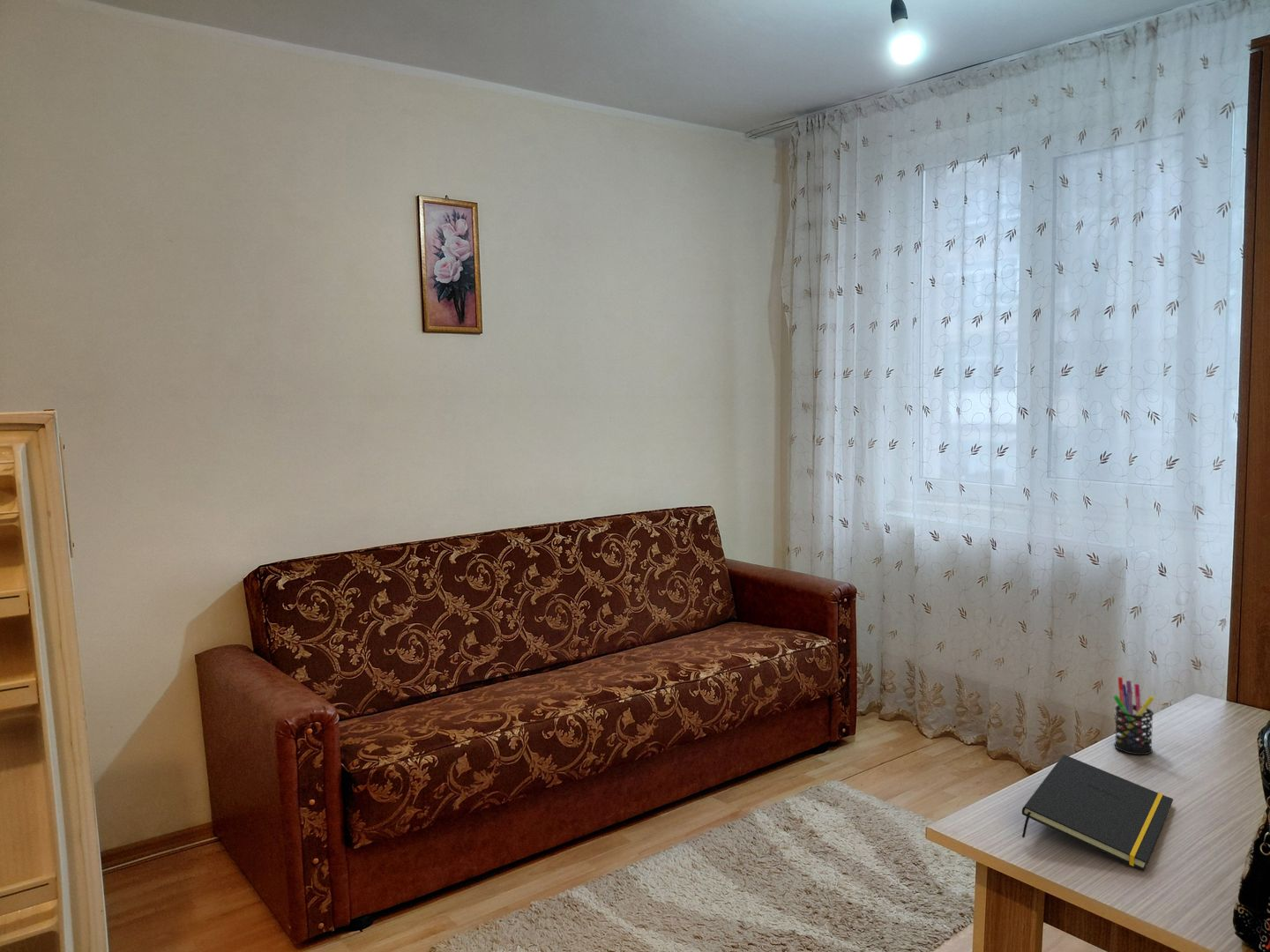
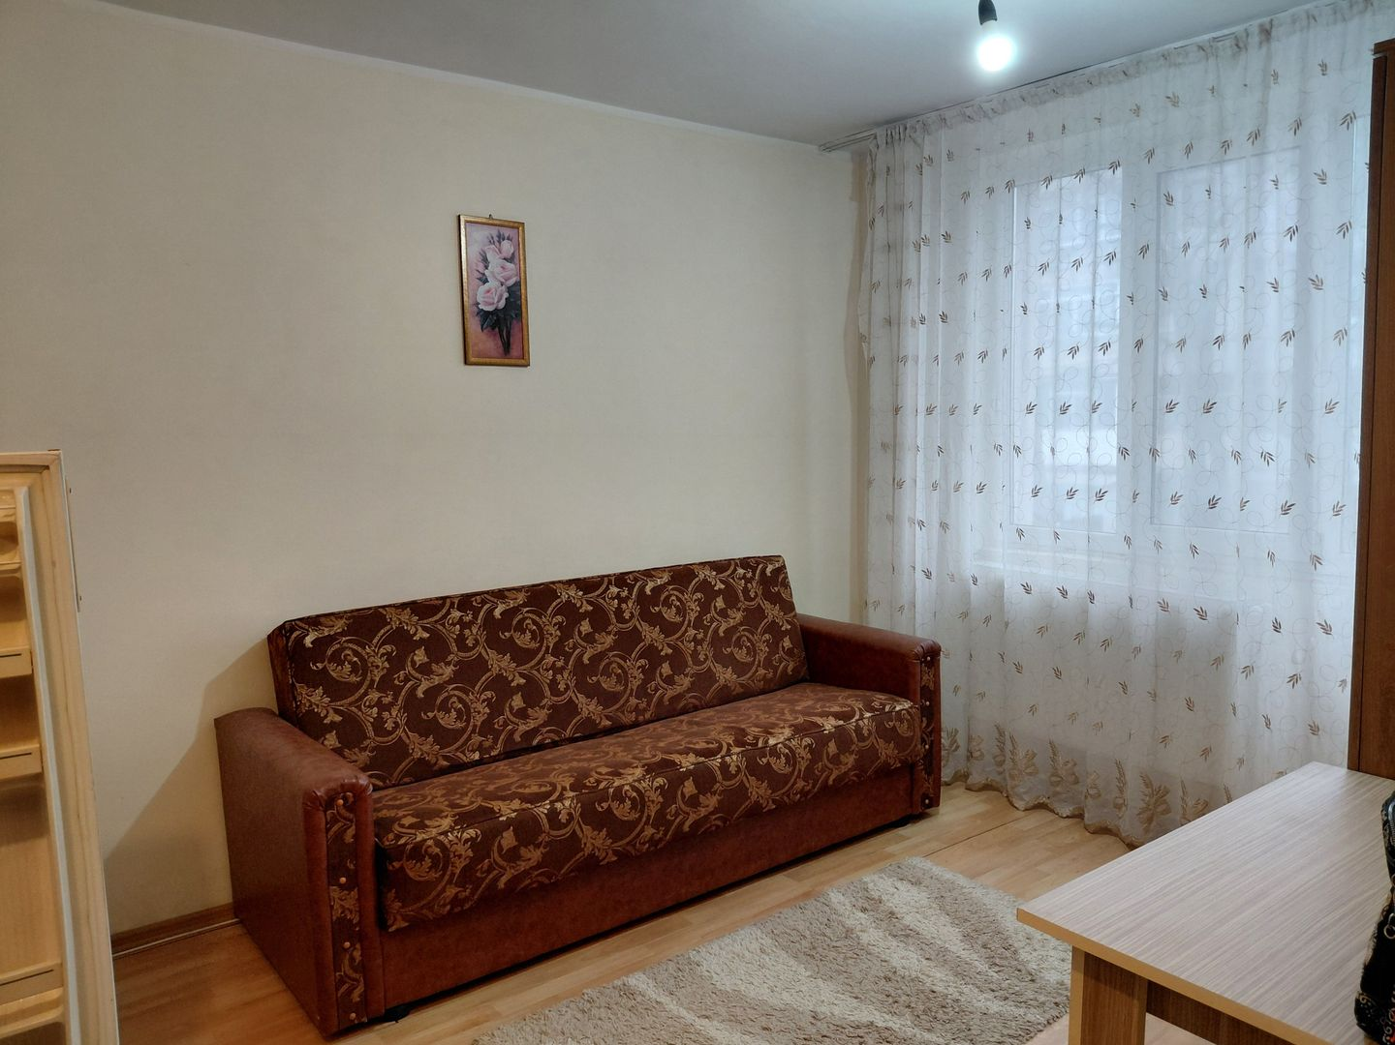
- pen holder [1112,676,1155,755]
- notepad [1021,754,1174,871]
